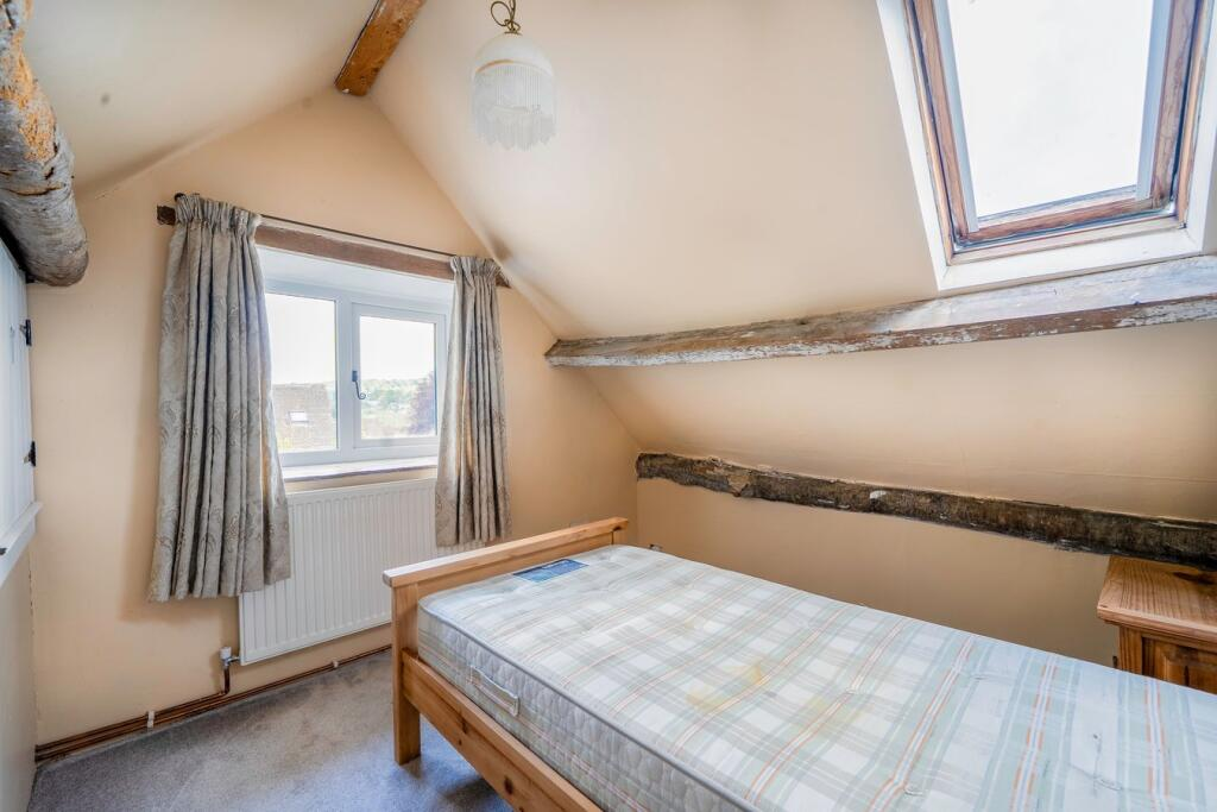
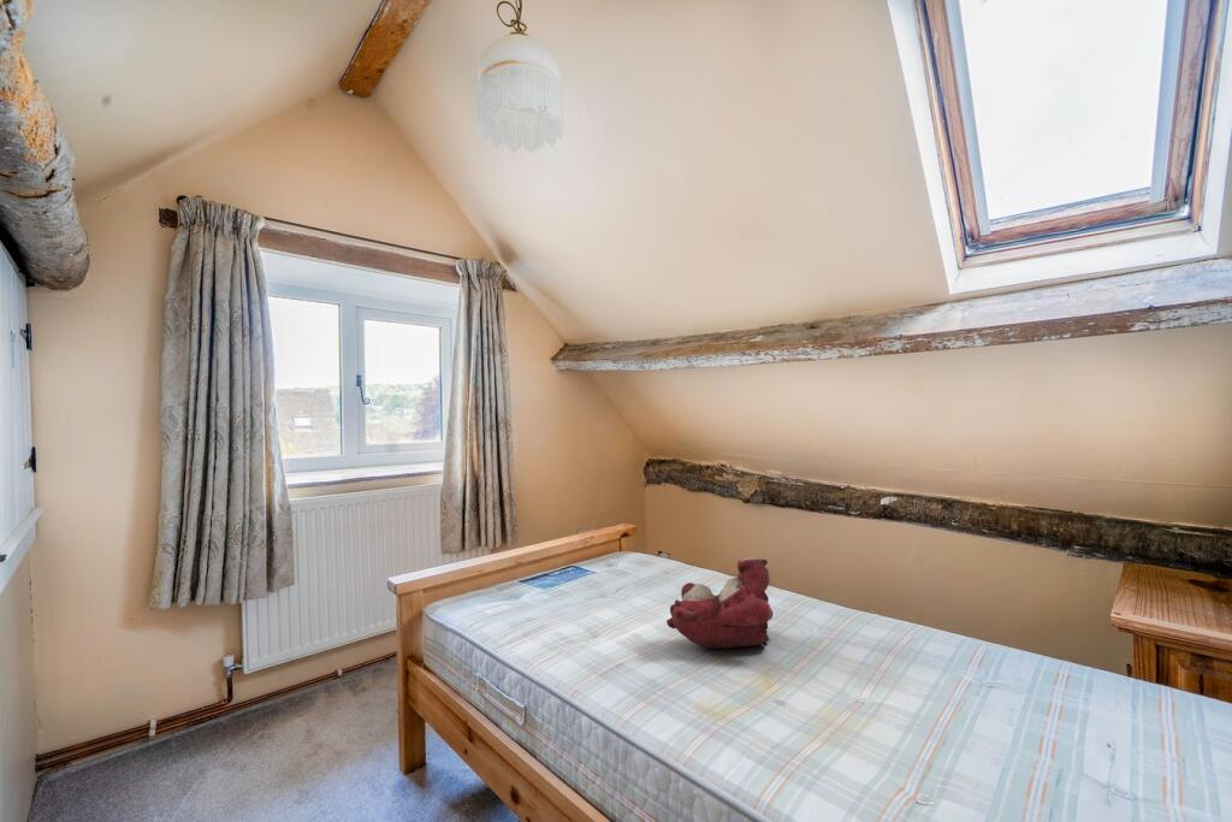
+ teddy bear [665,556,774,650]
